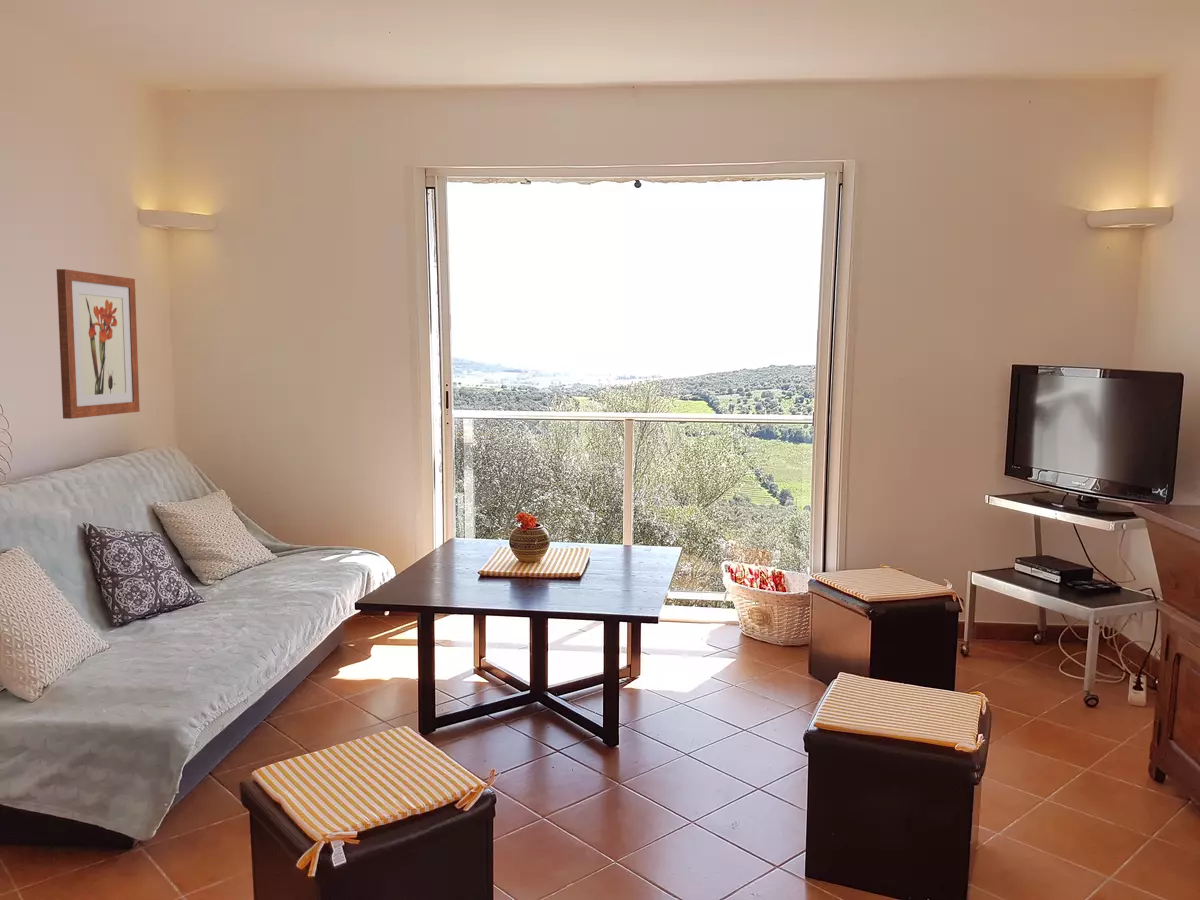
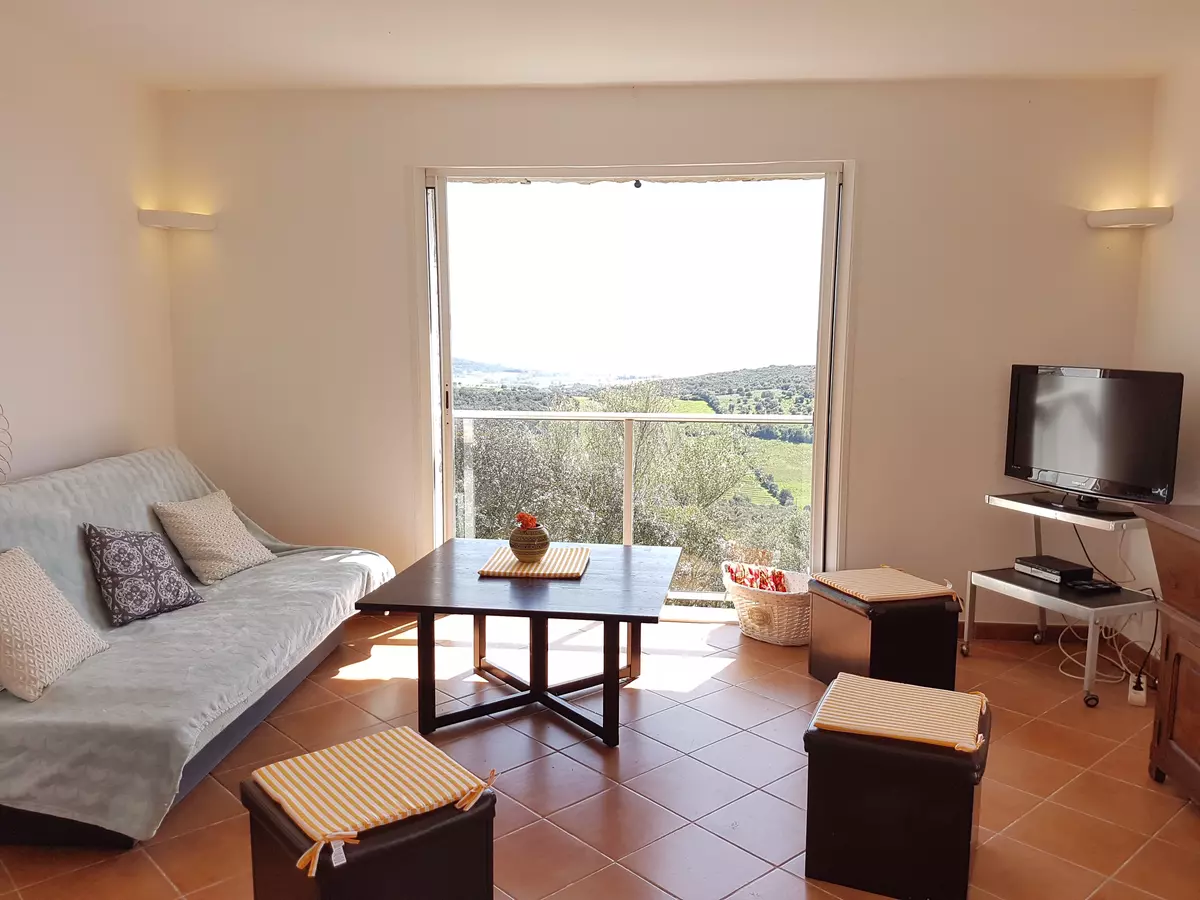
- wall art [55,268,141,420]
